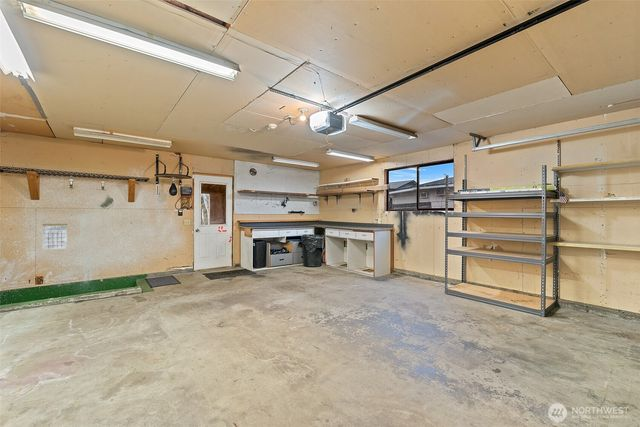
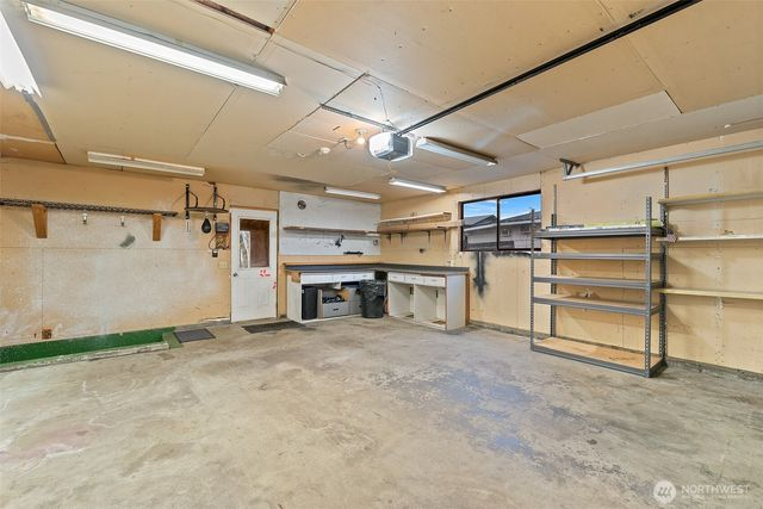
- calendar [41,217,68,251]
